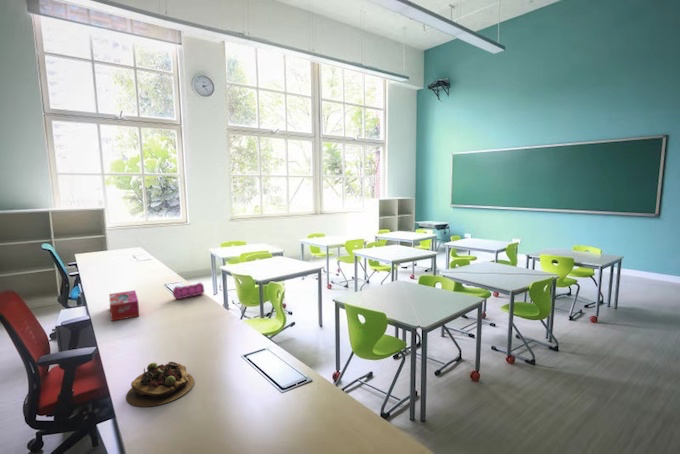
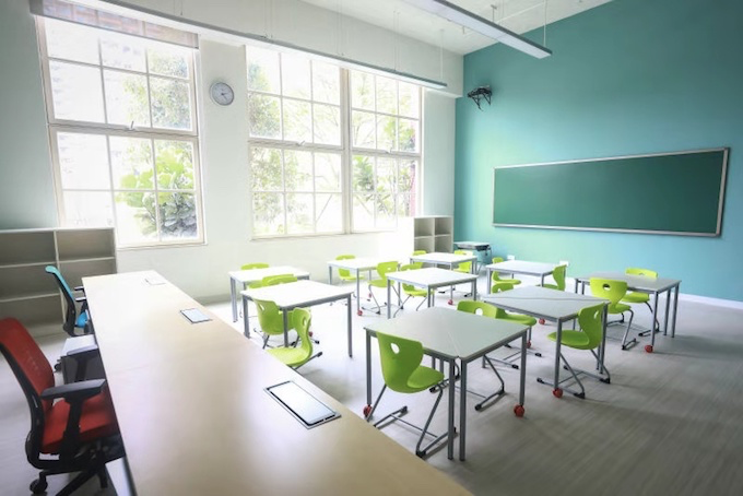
- tissue box [108,289,140,322]
- pencil case [172,282,205,300]
- succulent plant [125,361,195,408]
